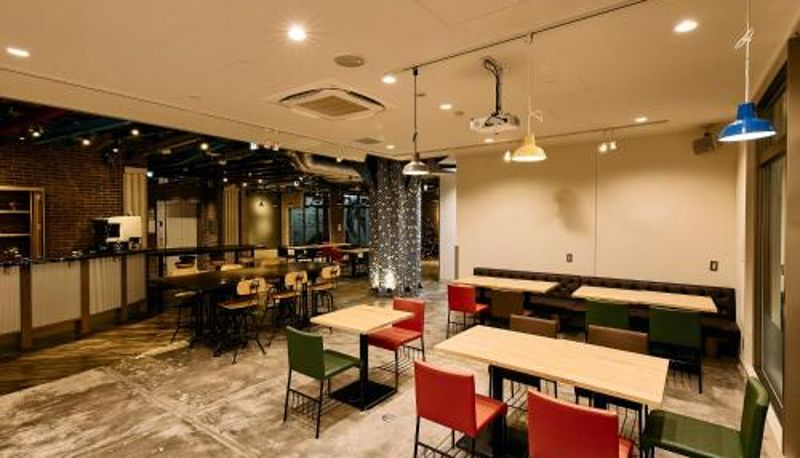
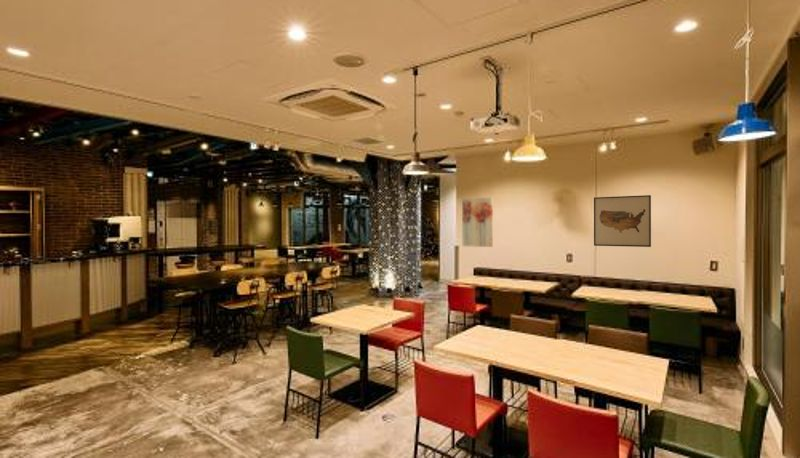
+ wall art [461,196,494,248]
+ wall art [593,194,652,248]
